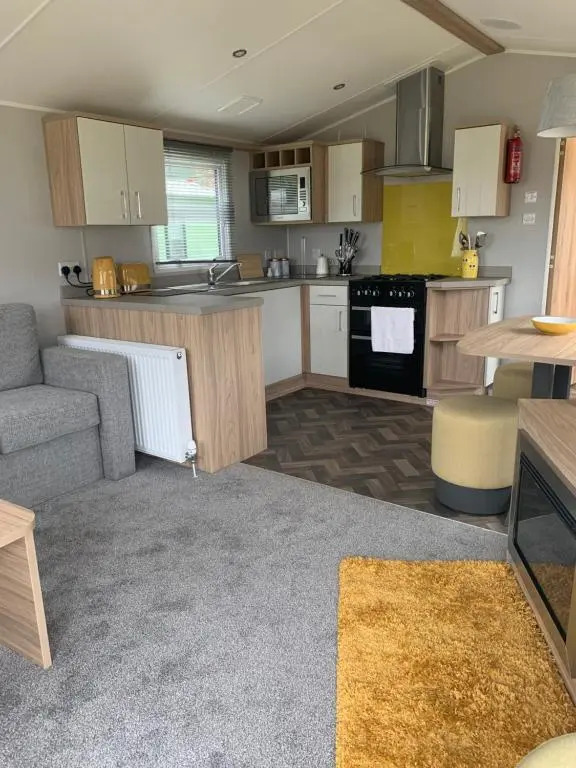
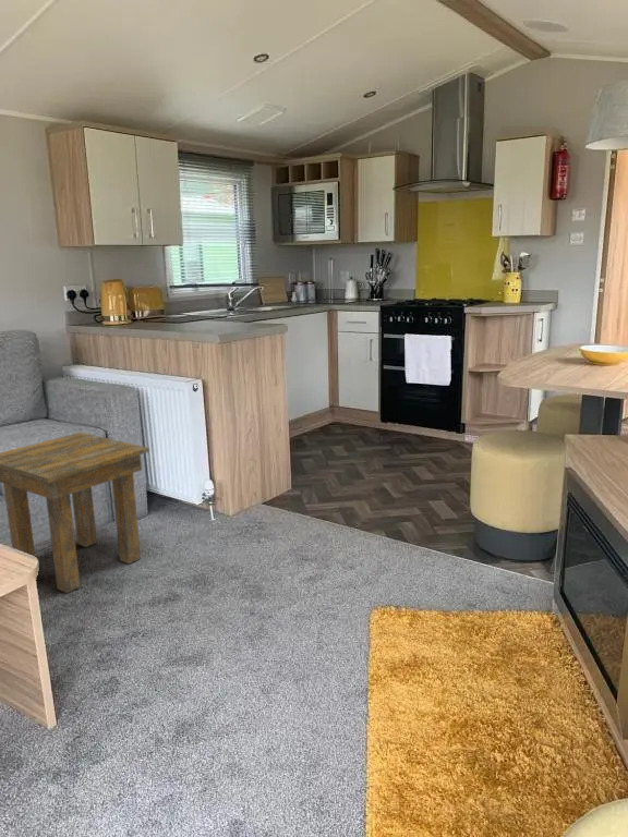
+ side table [0,432,150,594]
